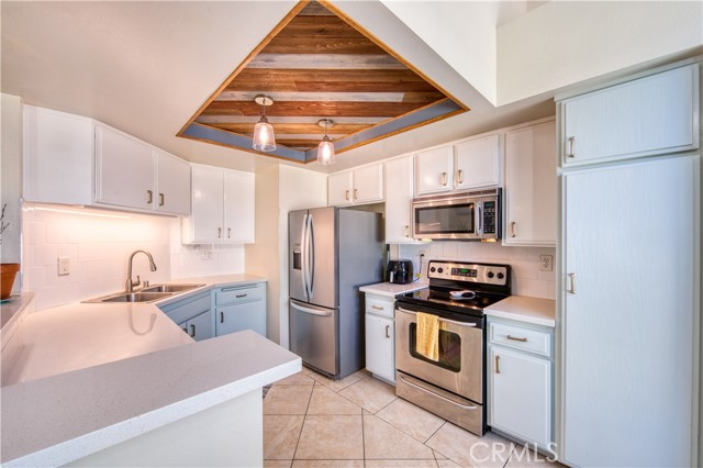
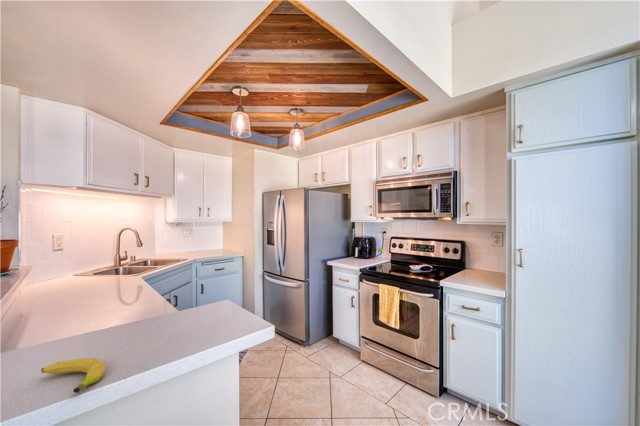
+ fruit [41,357,106,394]
